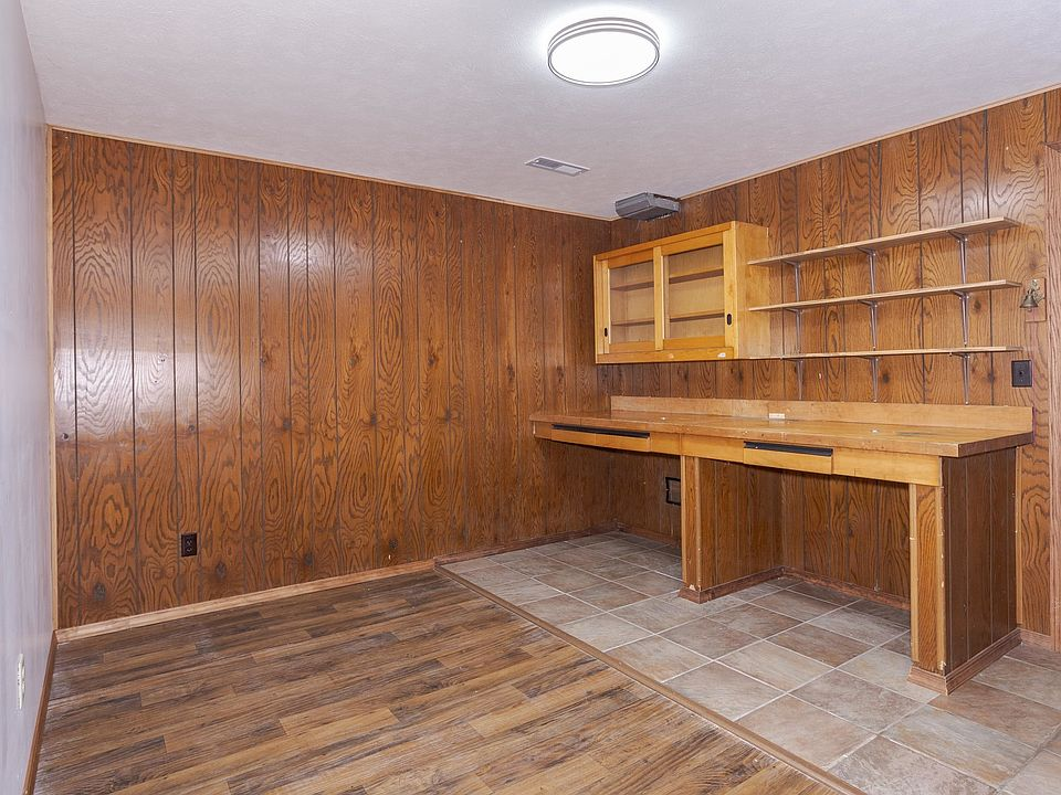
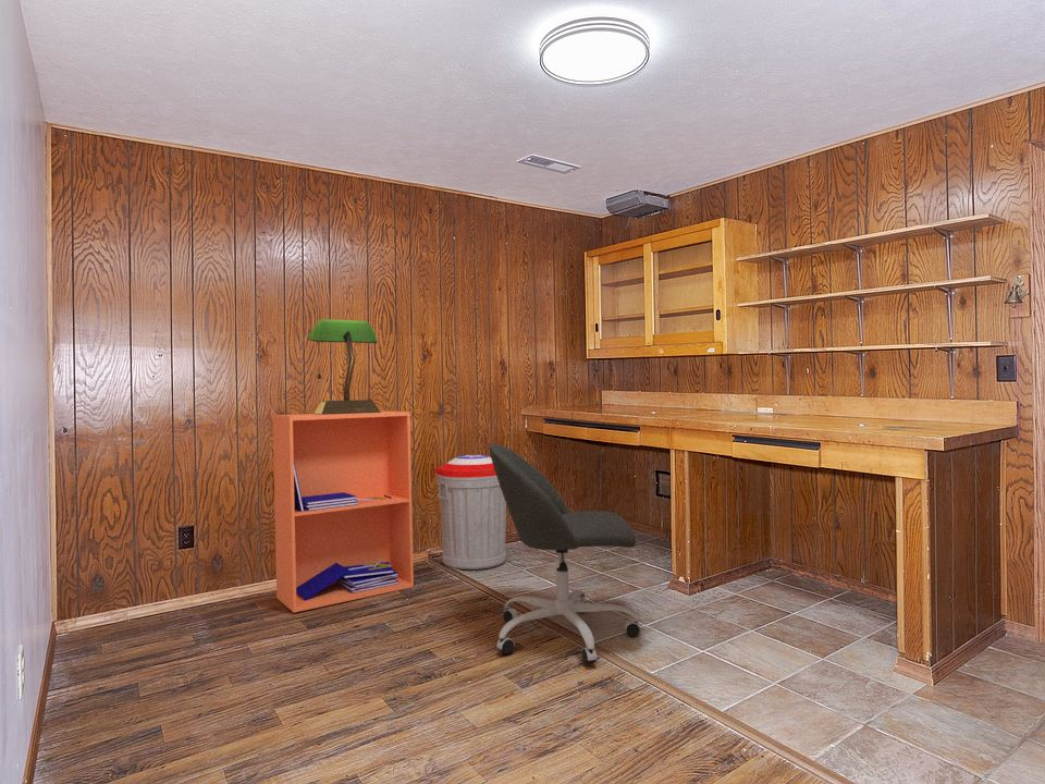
+ trash can [433,454,507,571]
+ table lamp [306,318,381,415]
+ bookshelf [272,411,415,613]
+ office chair [489,442,641,665]
